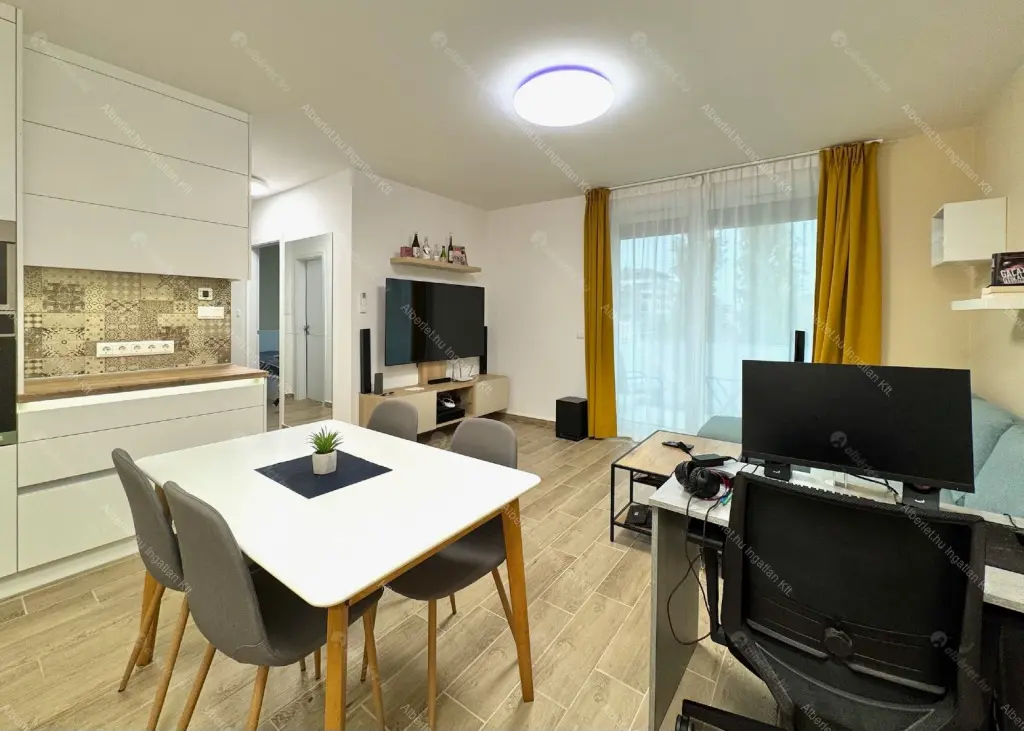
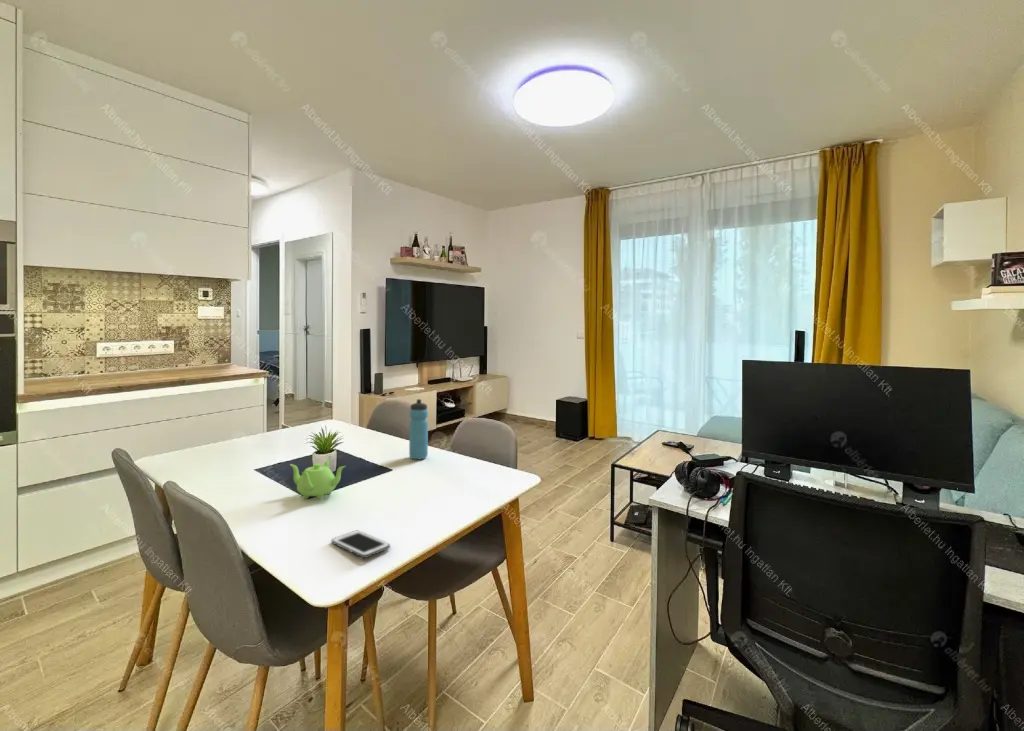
+ water bottle [408,398,429,460]
+ teapot [289,457,346,500]
+ cell phone [331,530,391,559]
